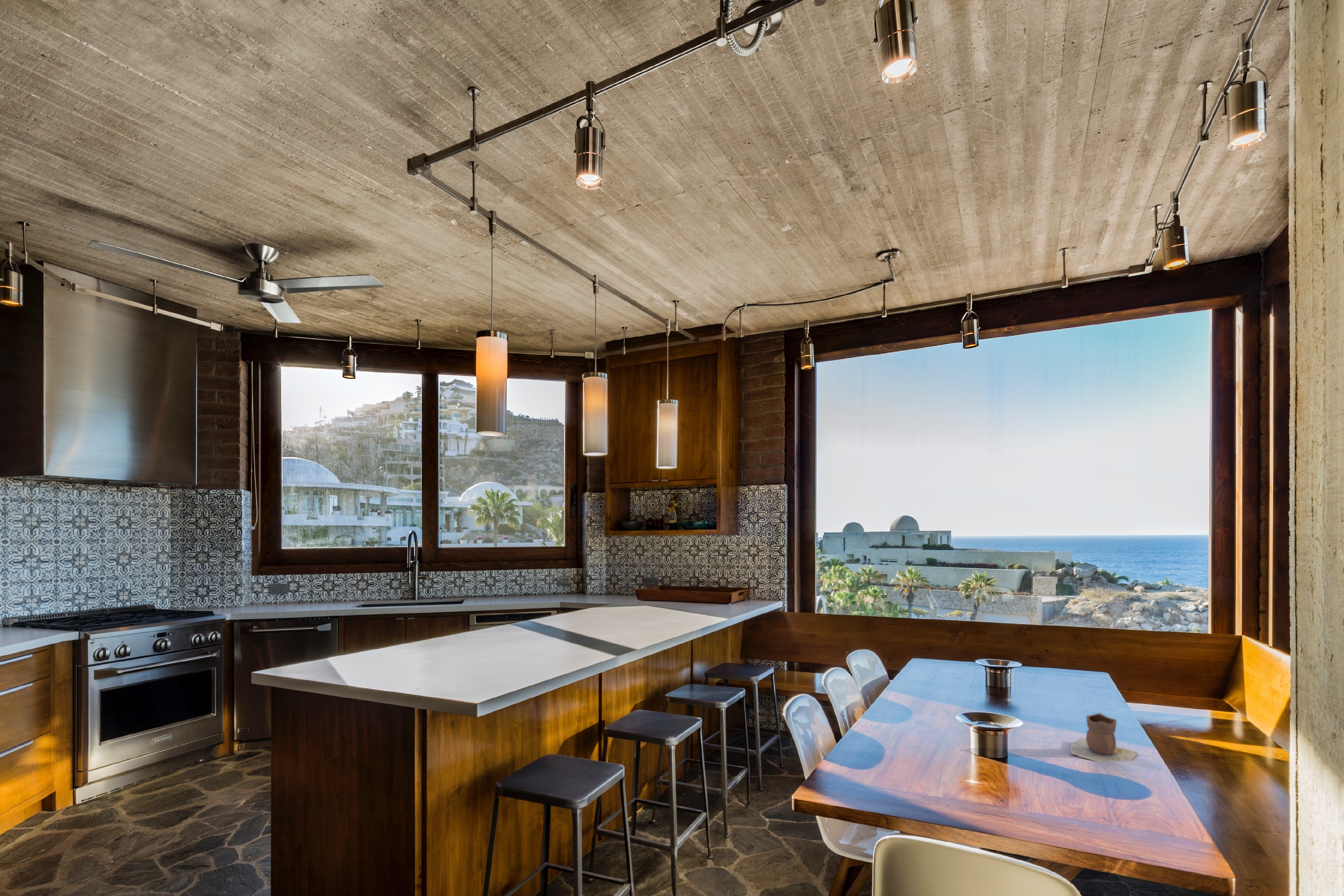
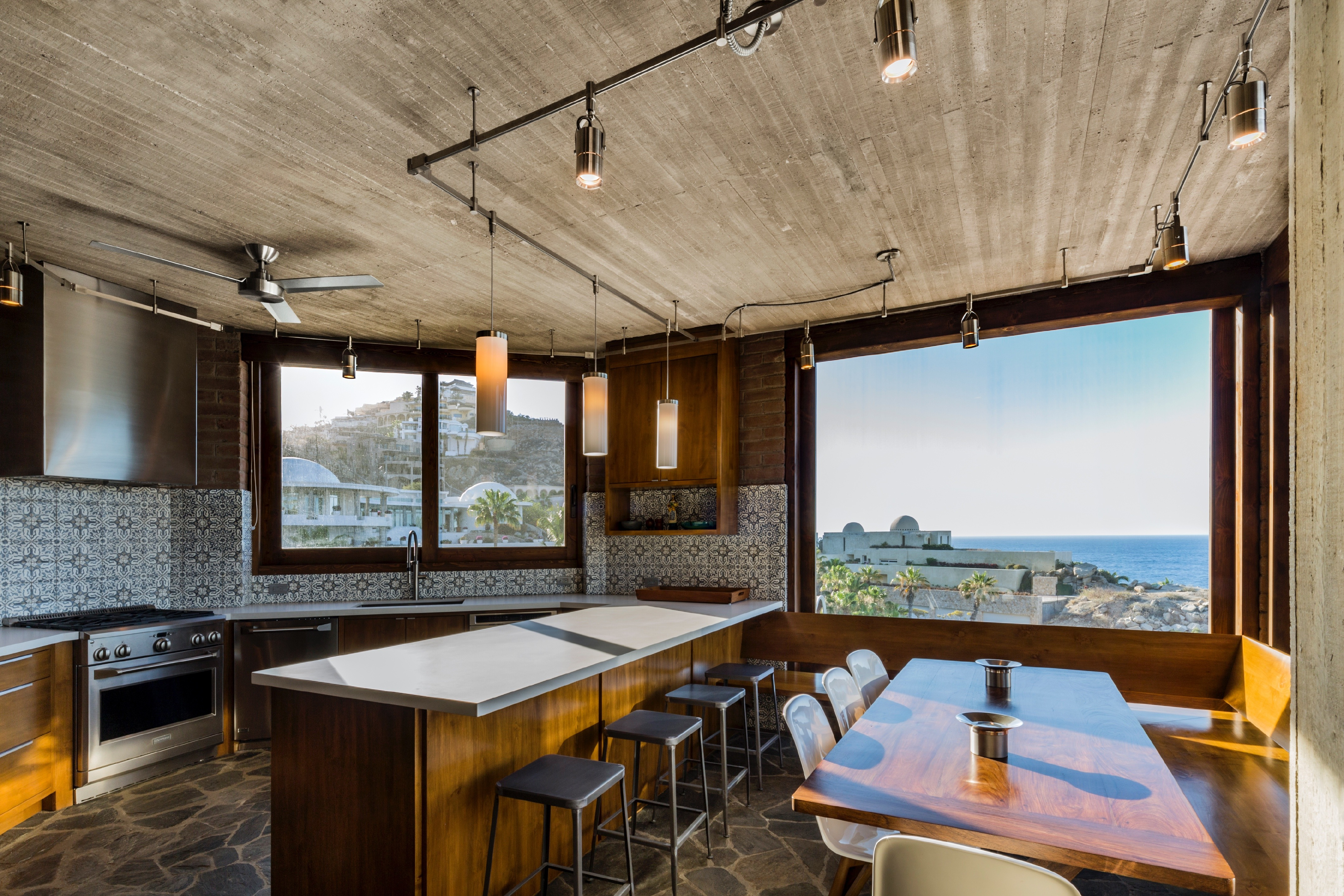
- vase [1070,713,1138,763]
